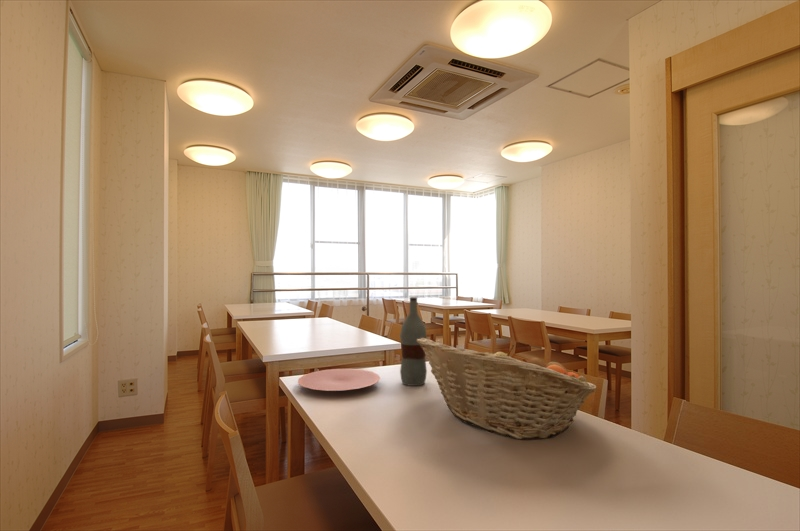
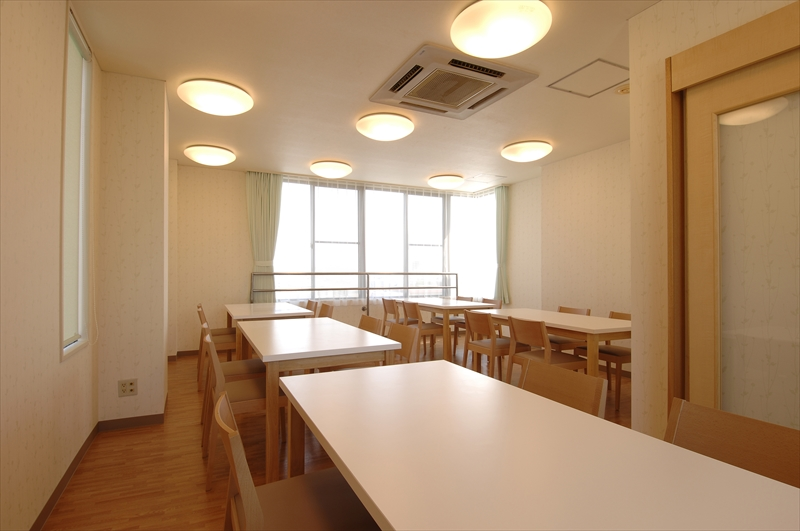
- fruit basket [417,338,597,441]
- bottle [399,296,428,387]
- plate [297,368,381,392]
